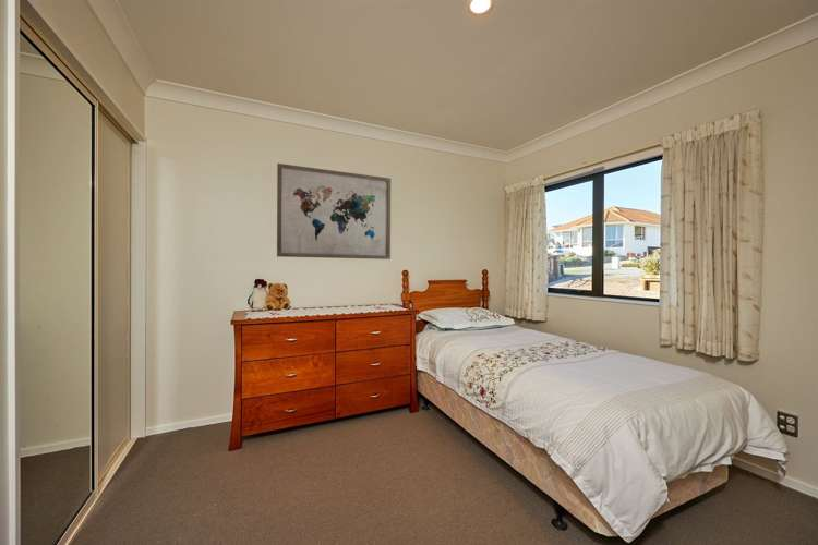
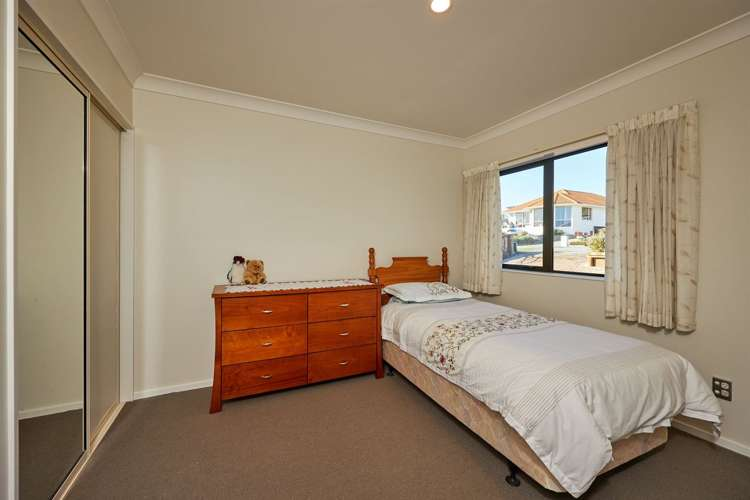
- wall art [276,162,392,261]
